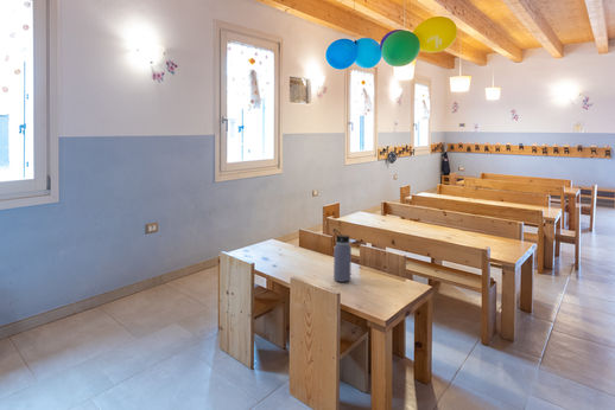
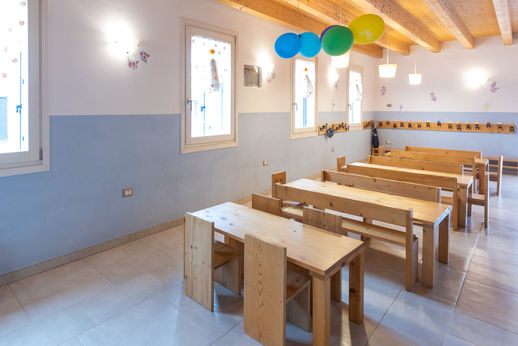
- water bottle [331,228,353,283]
